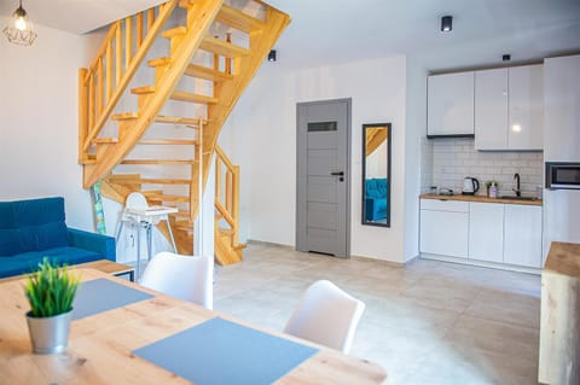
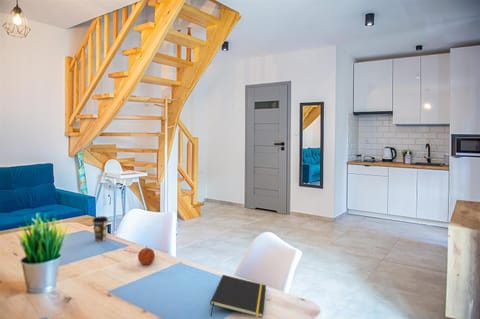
+ coffee cup [91,215,109,243]
+ notepad [209,274,267,319]
+ fruit [137,245,156,266]
